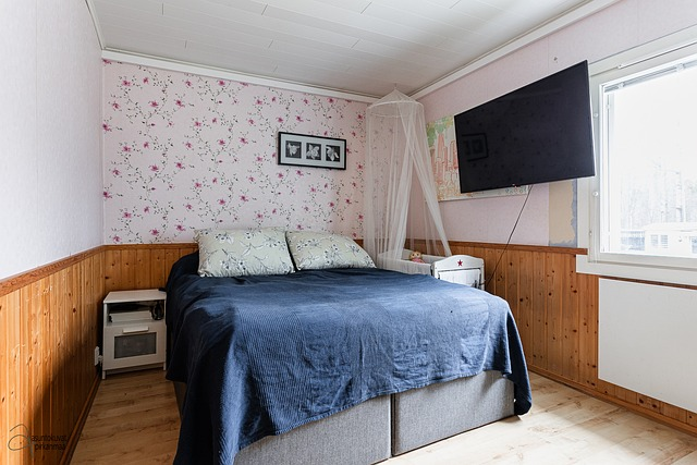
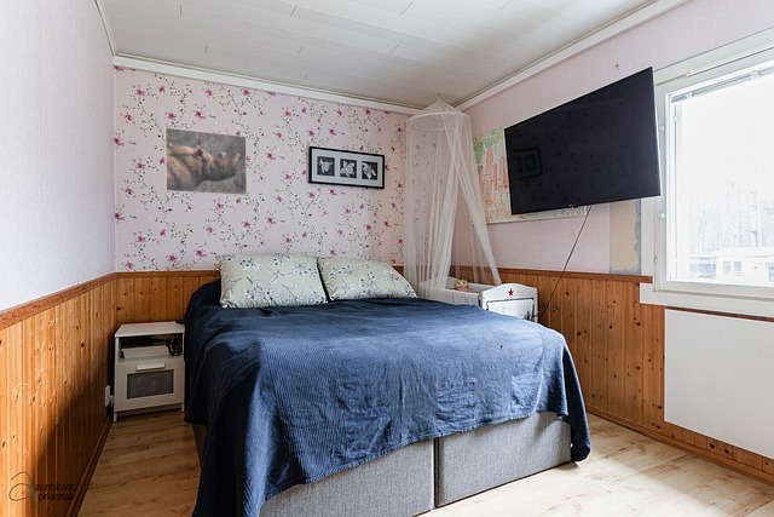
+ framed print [164,126,248,197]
